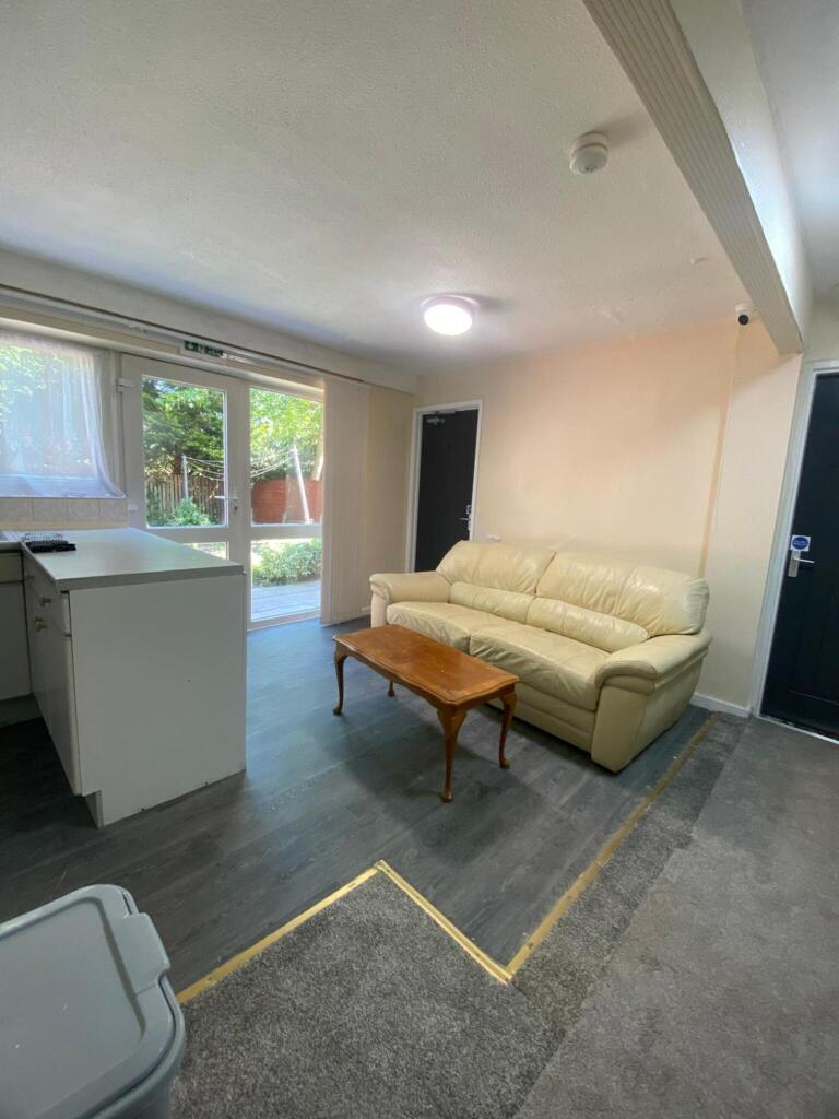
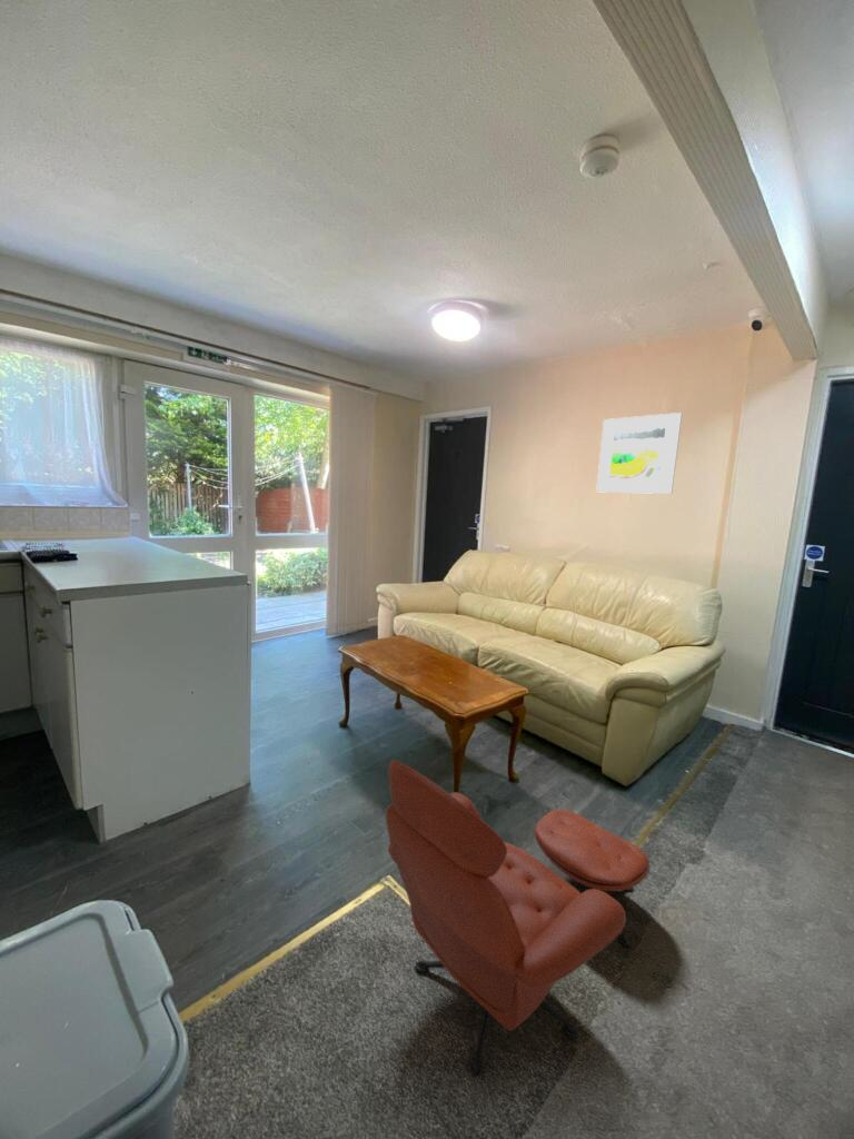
+ armchair [385,759,651,1078]
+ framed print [595,412,683,495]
